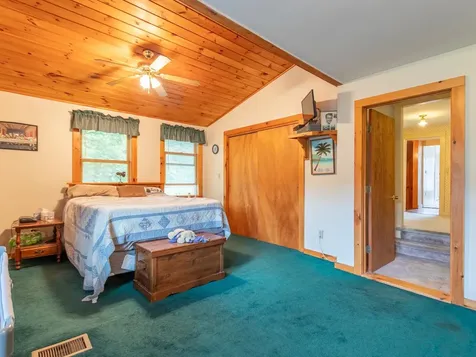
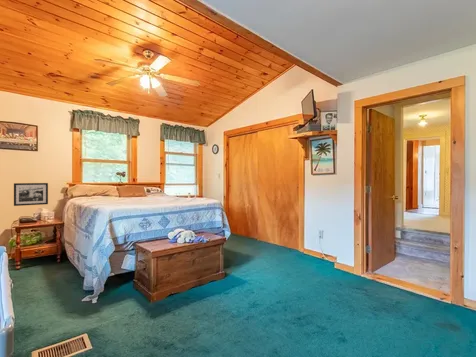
+ picture frame [13,182,49,207]
